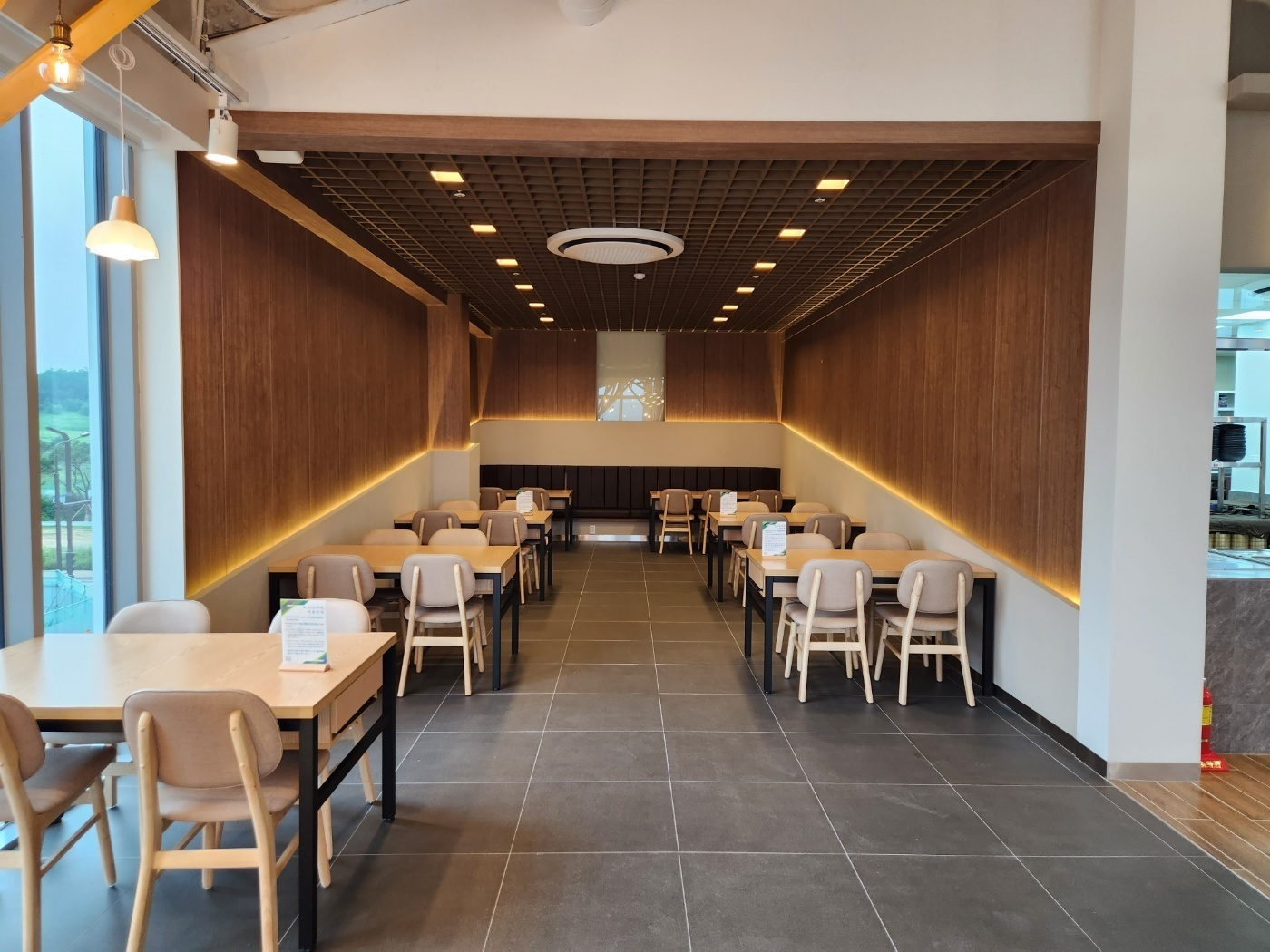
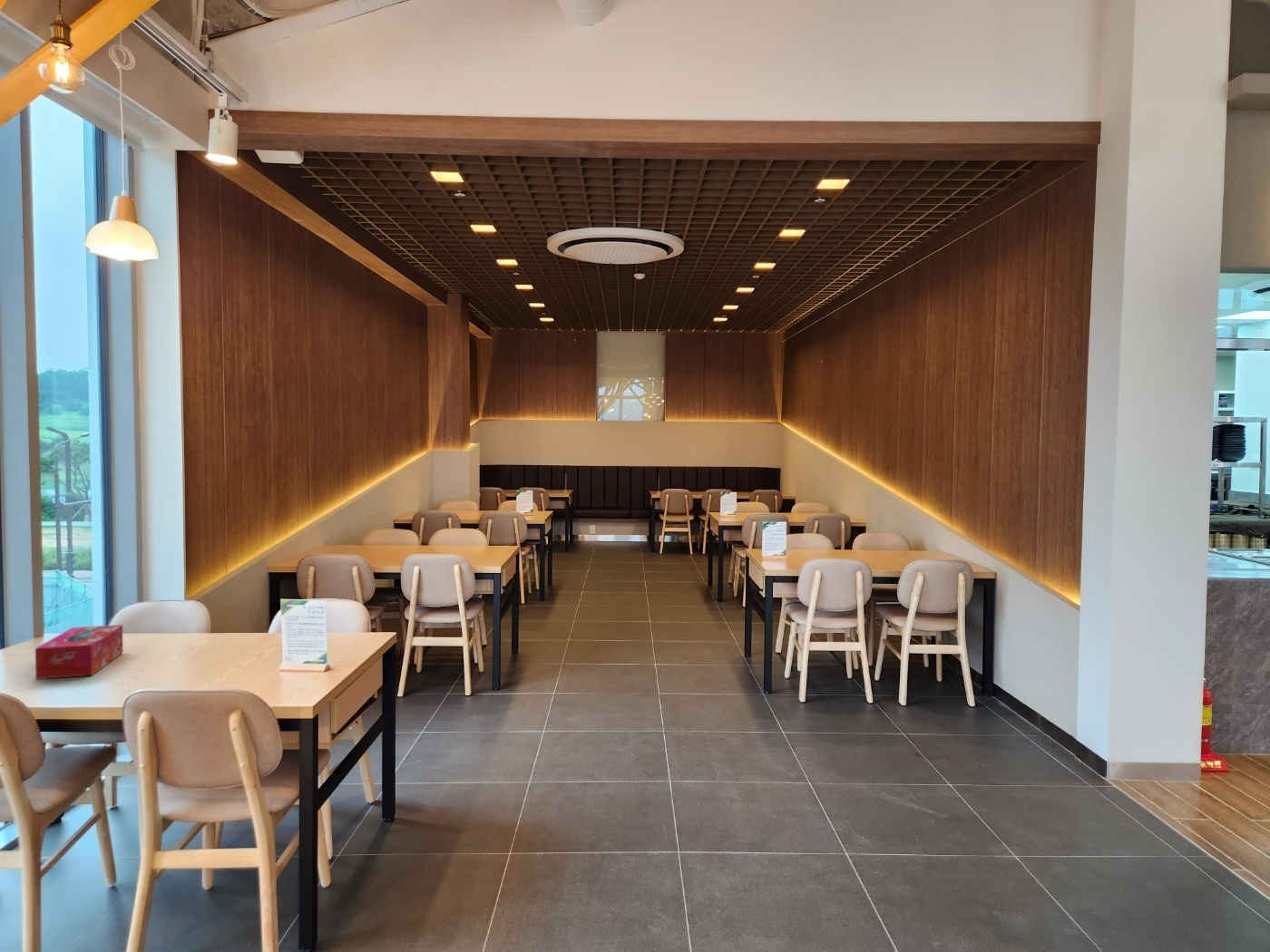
+ tissue box [34,624,123,680]
